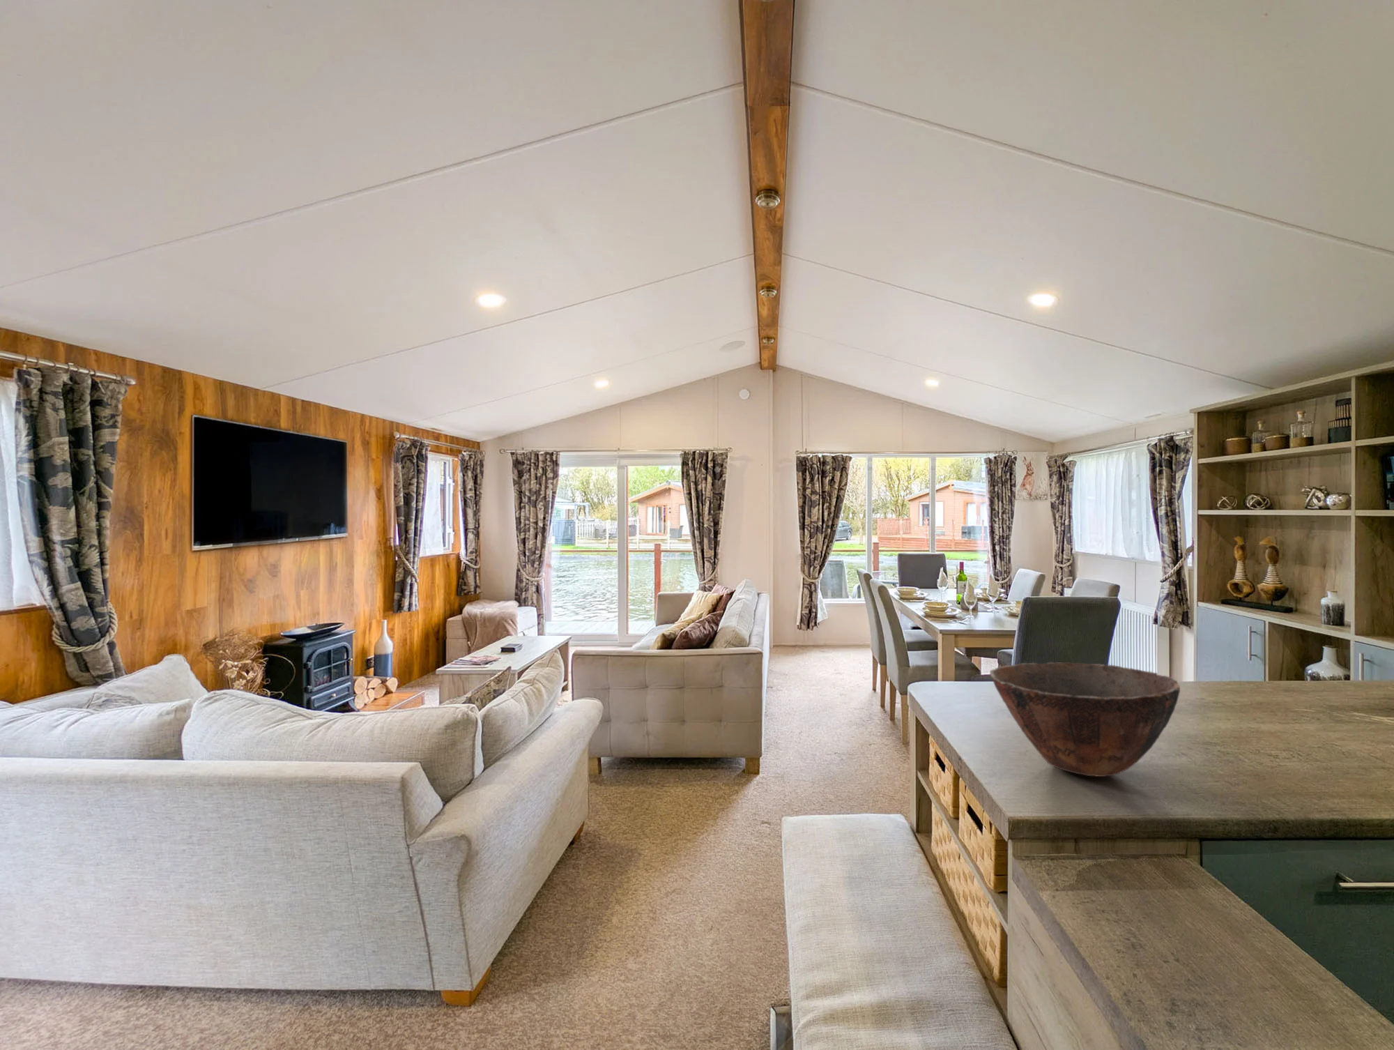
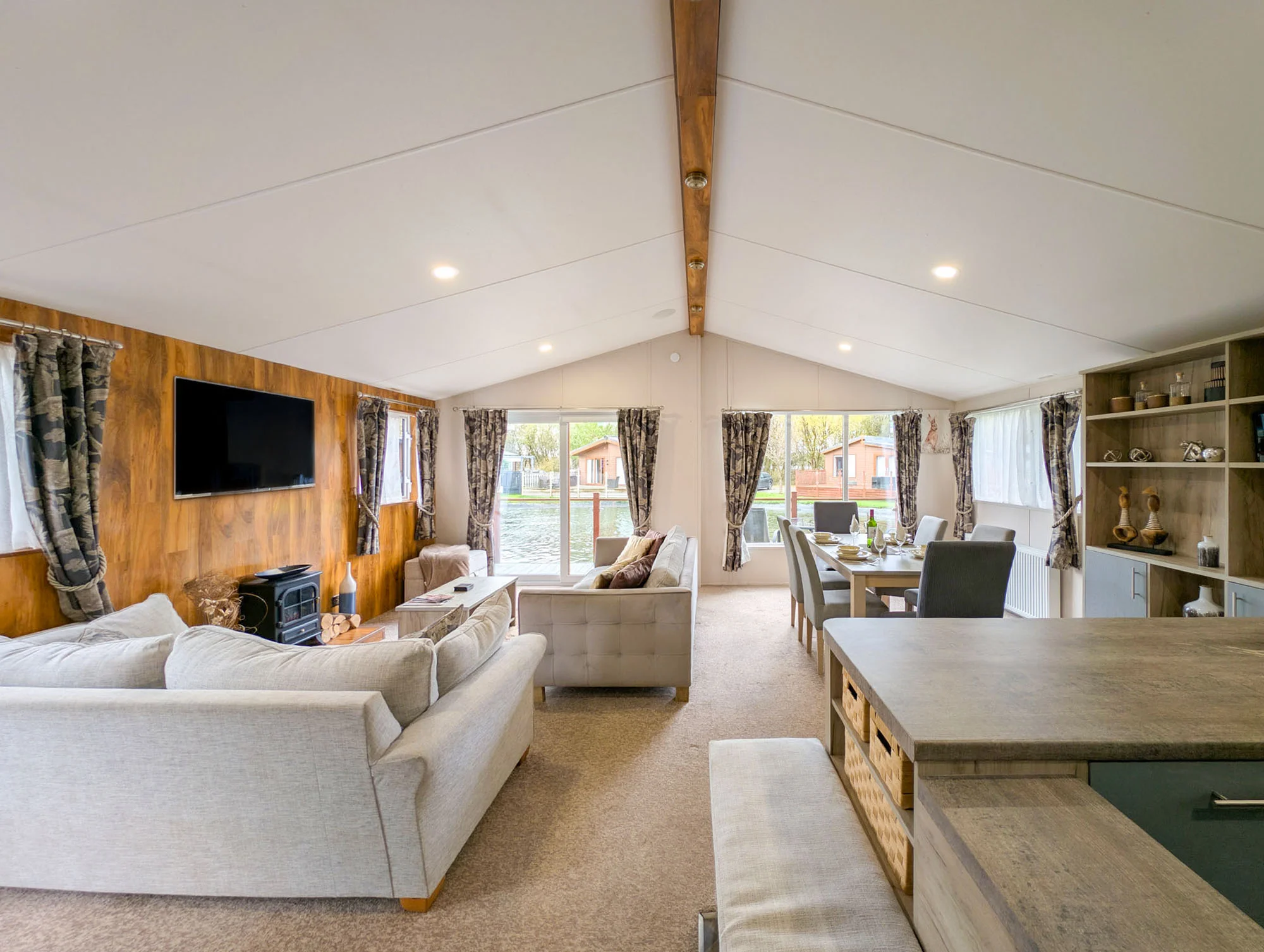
- bowl [989,662,1181,778]
